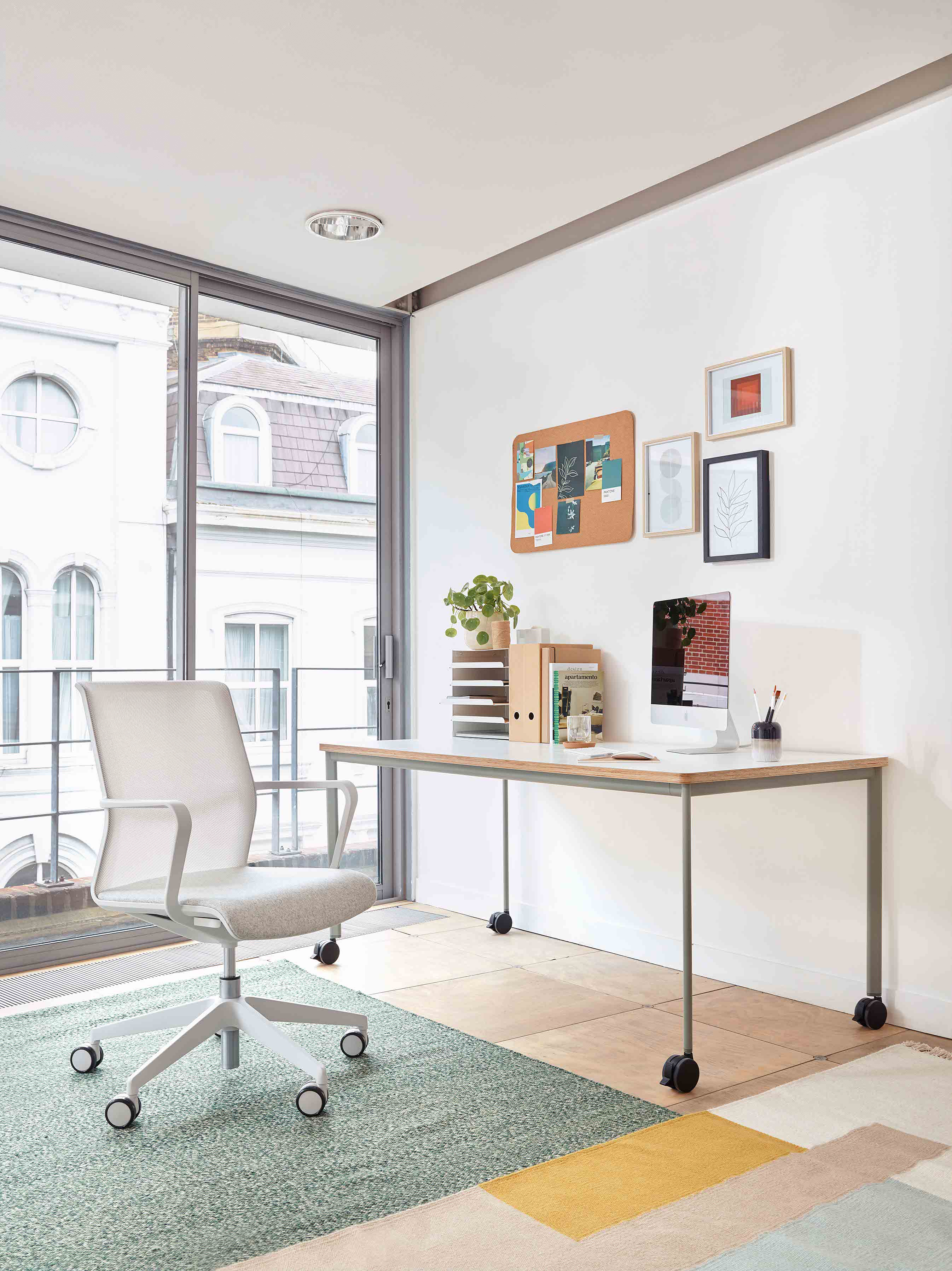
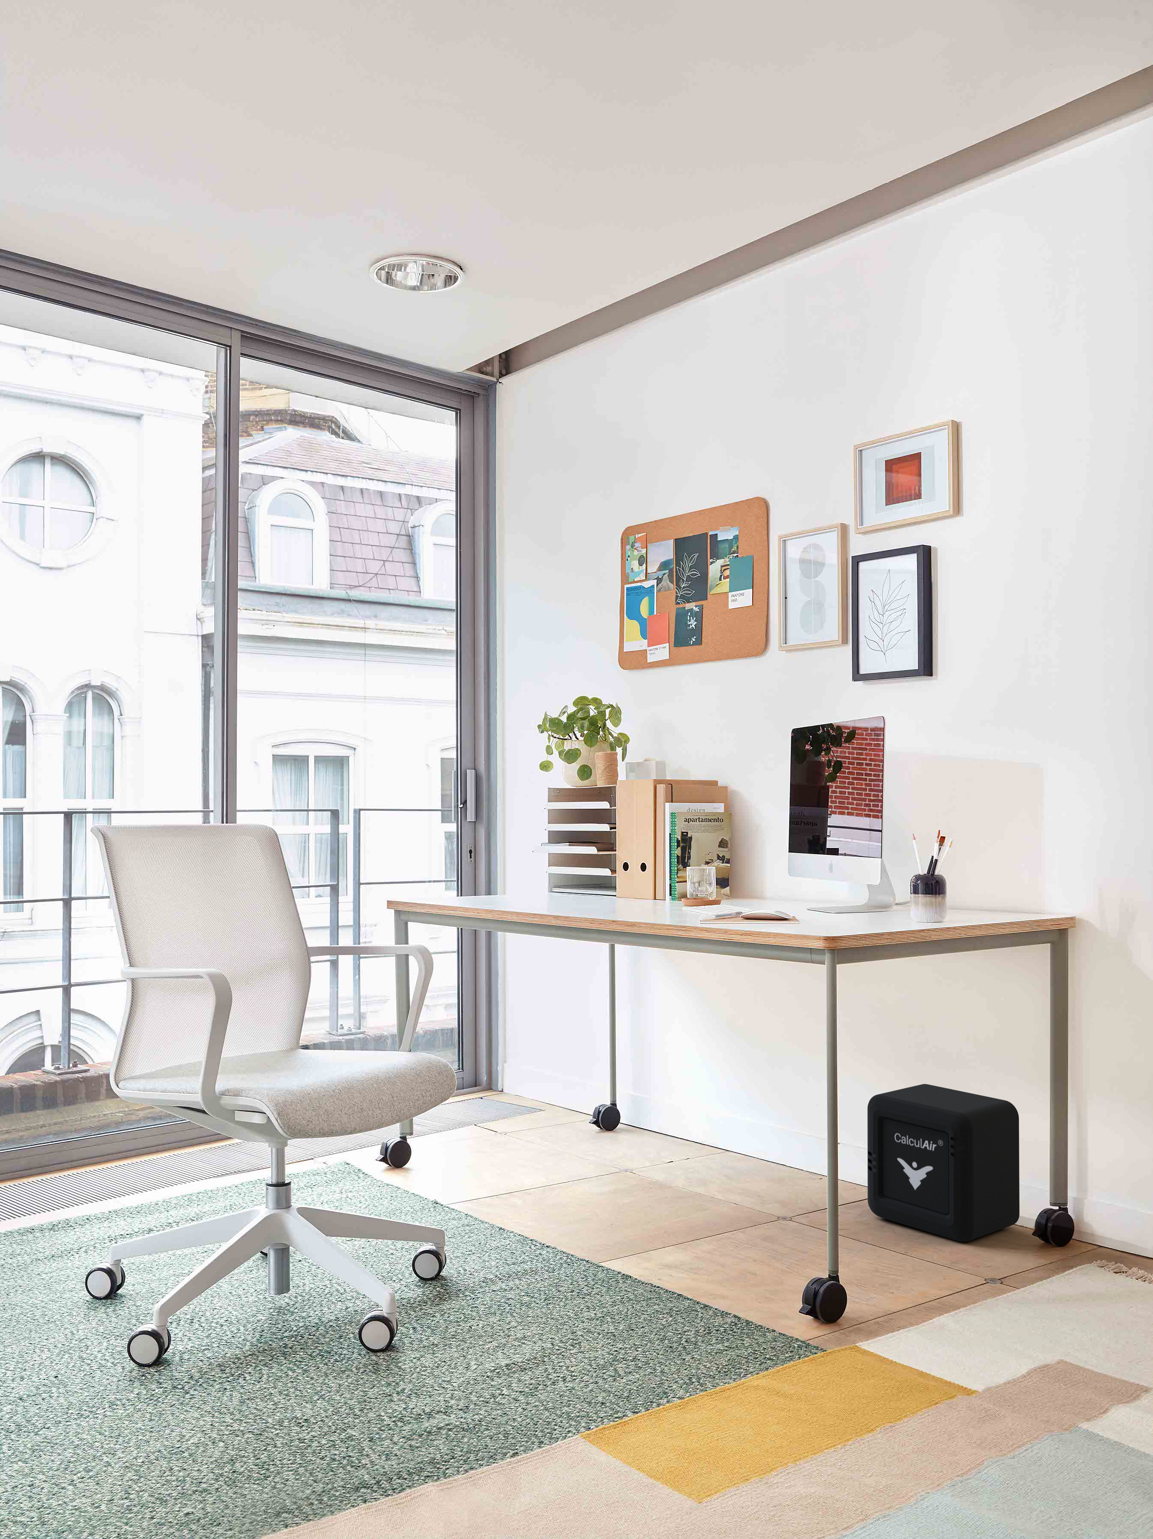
+ air purifier [867,1084,1020,1242]
